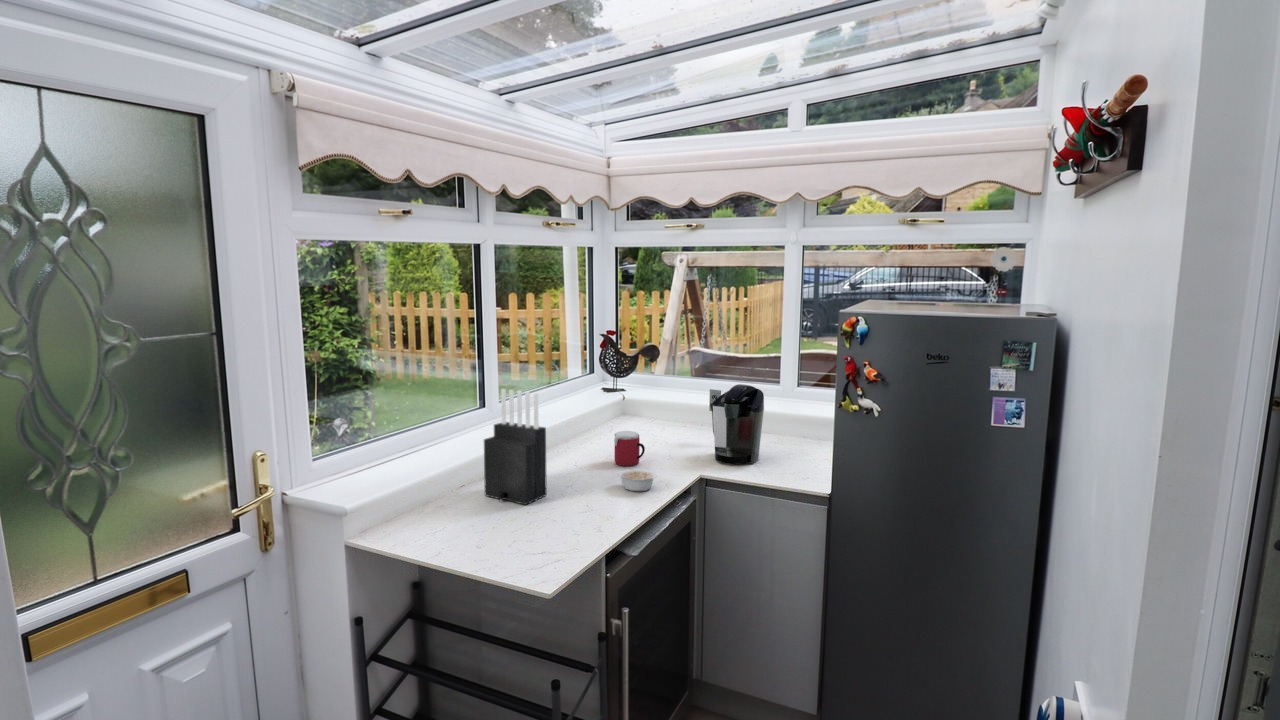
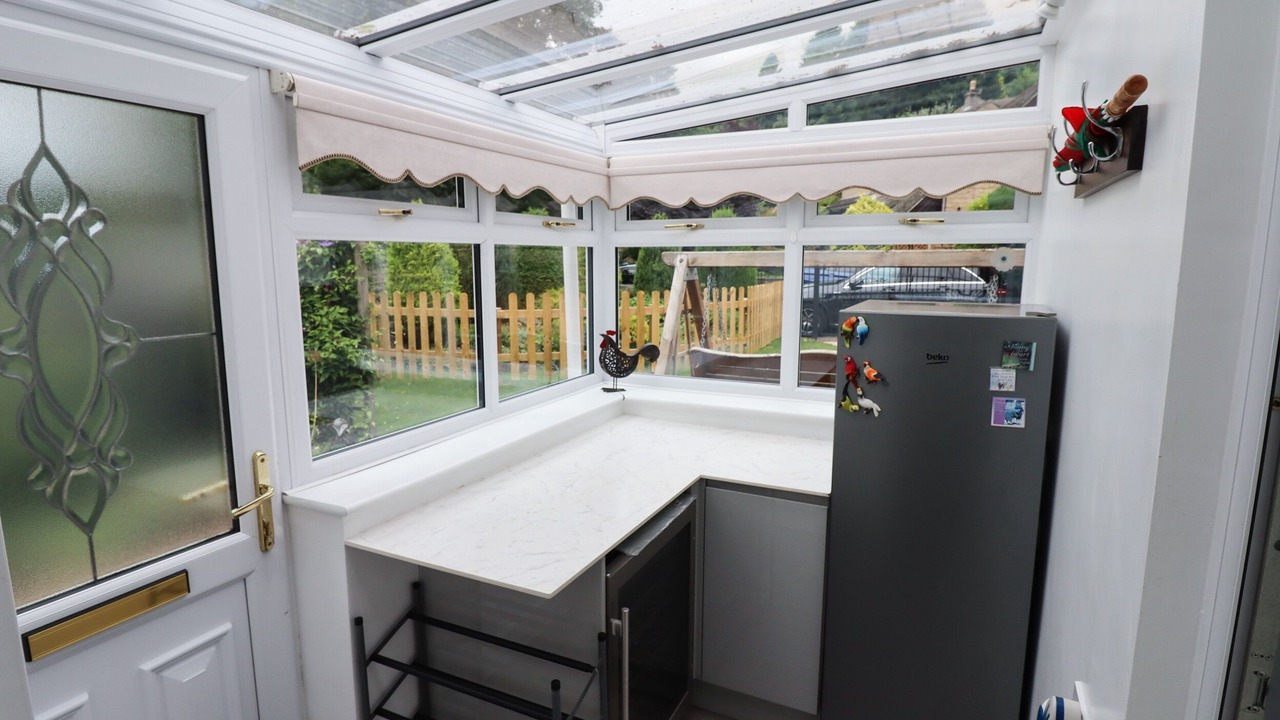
- legume [617,468,658,492]
- coffee maker [708,383,765,465]
- knife block [483,388,548,506]
- mug [613,430,646,467]
